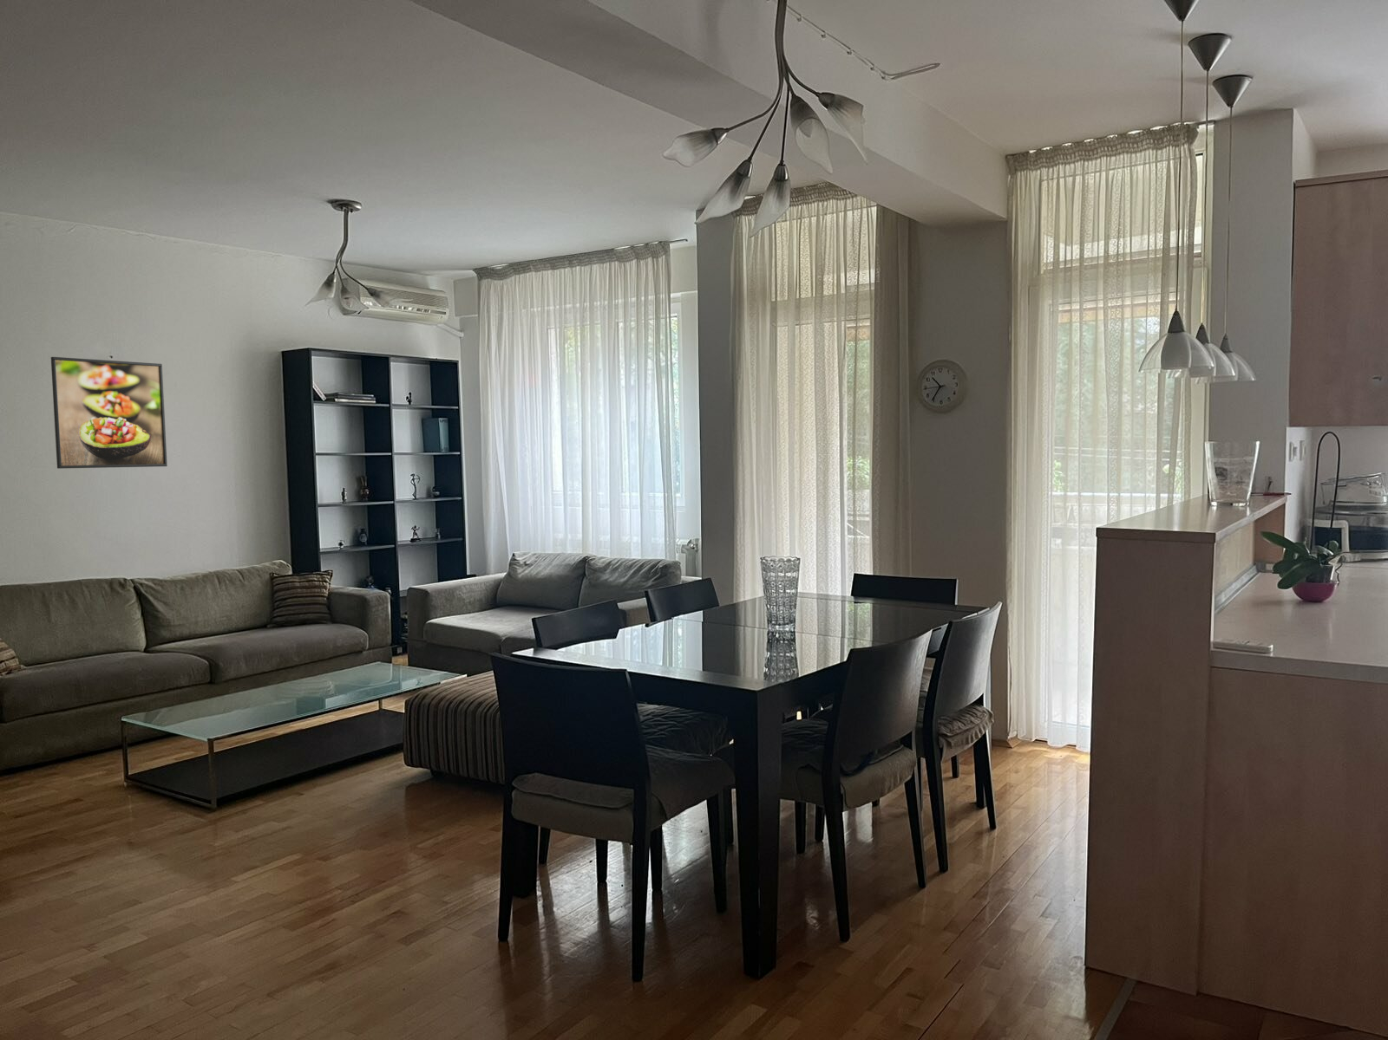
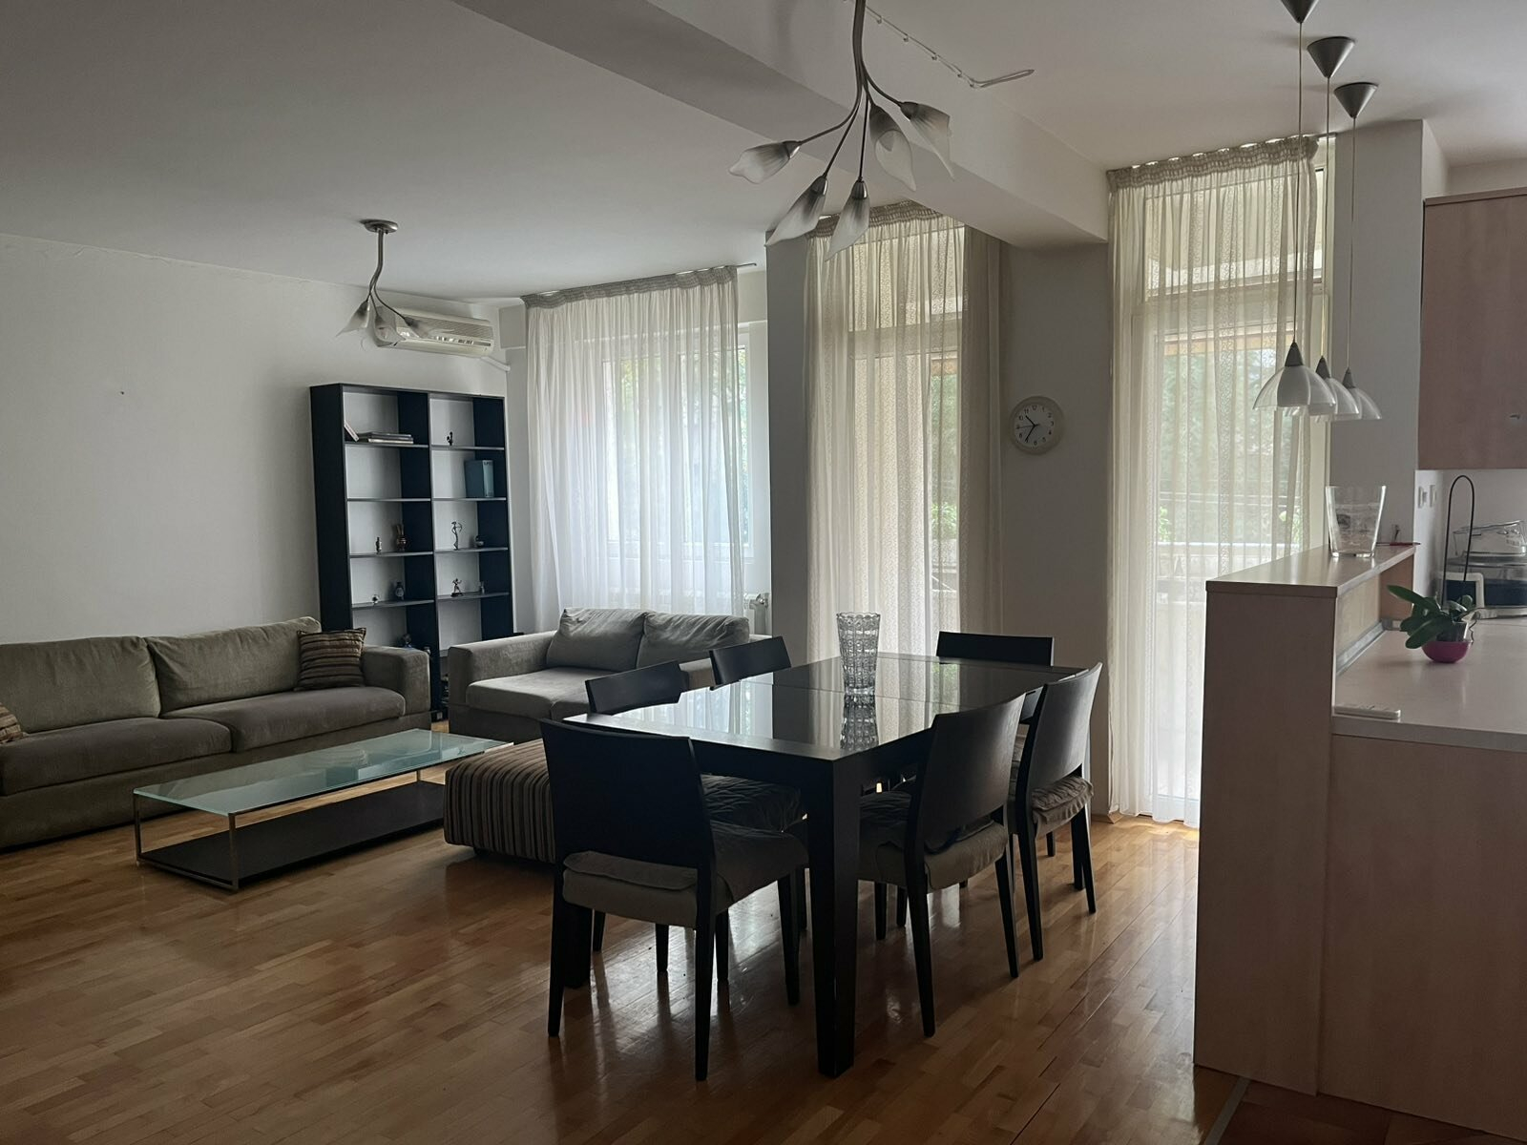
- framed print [50,356,168,470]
